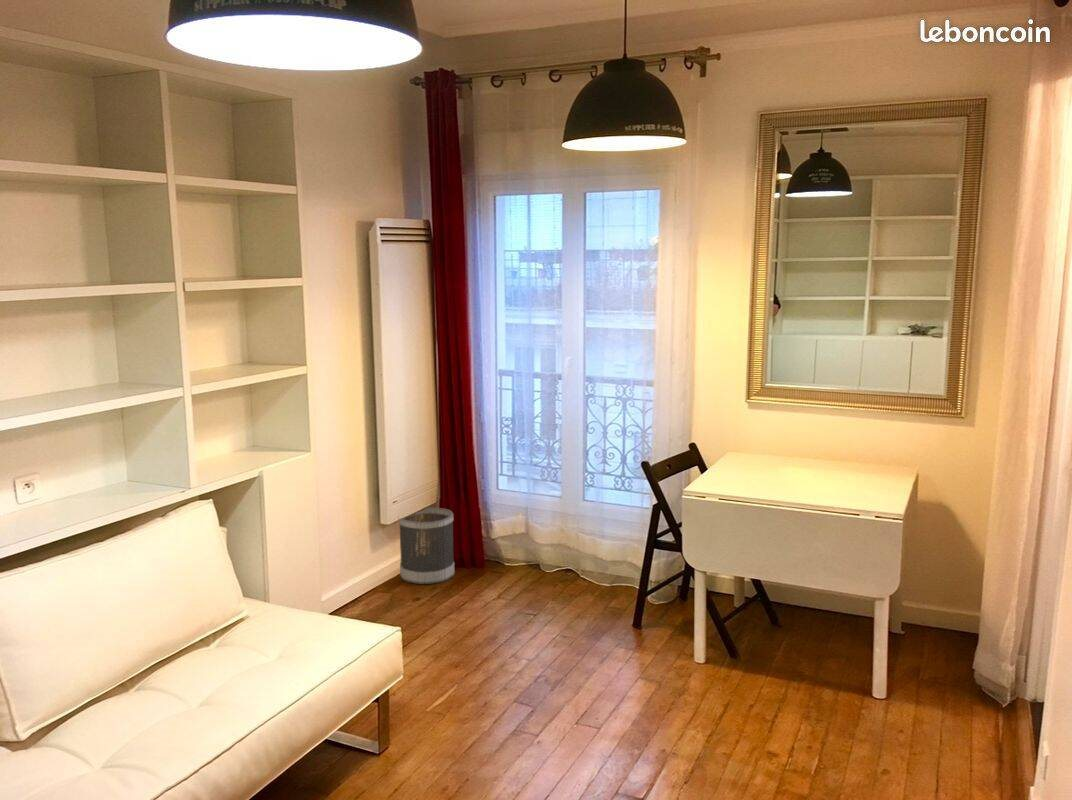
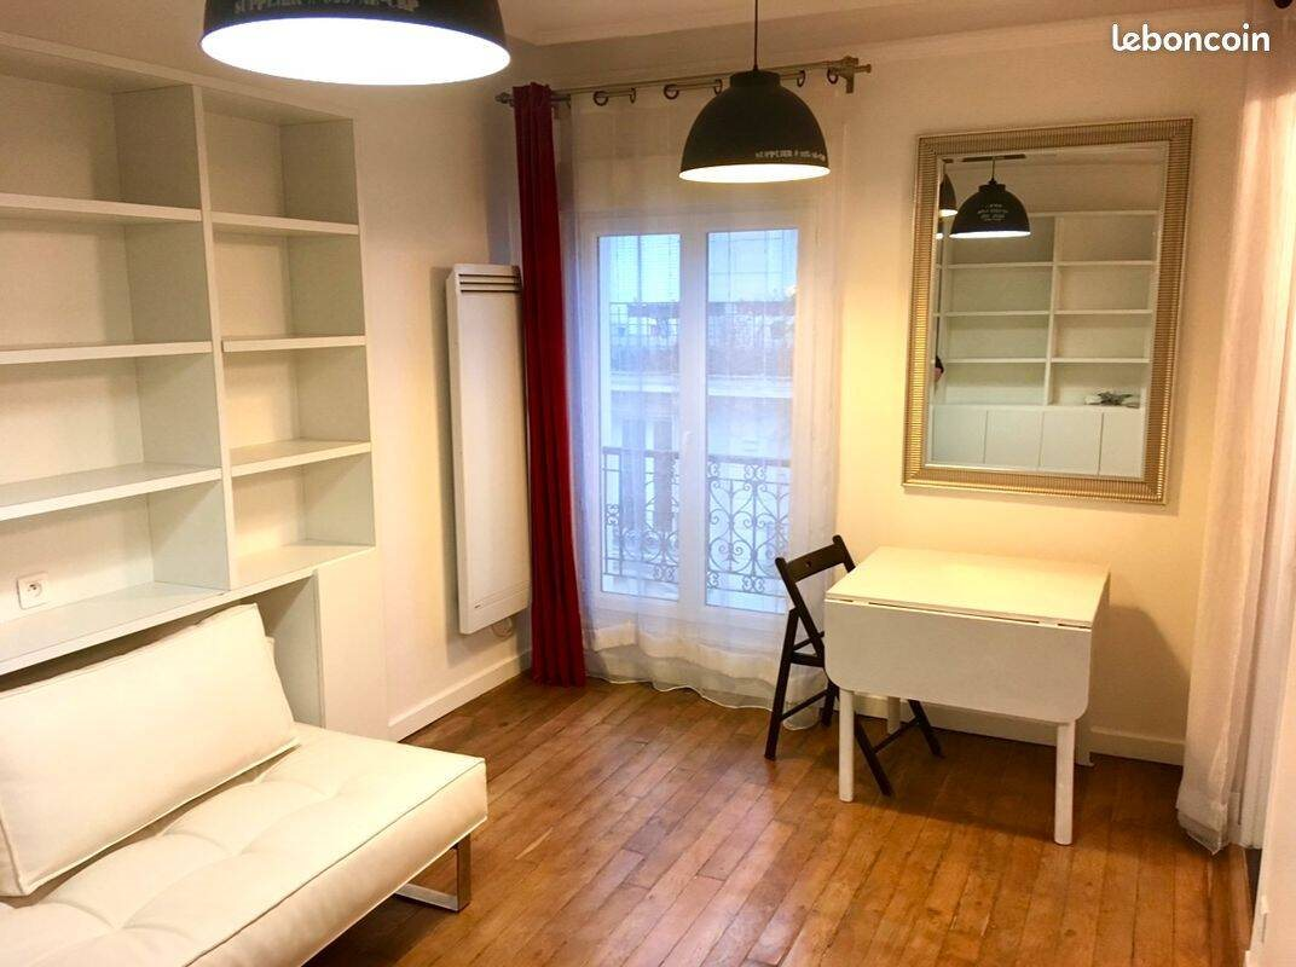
- wastebasket [398,506,456,585]
